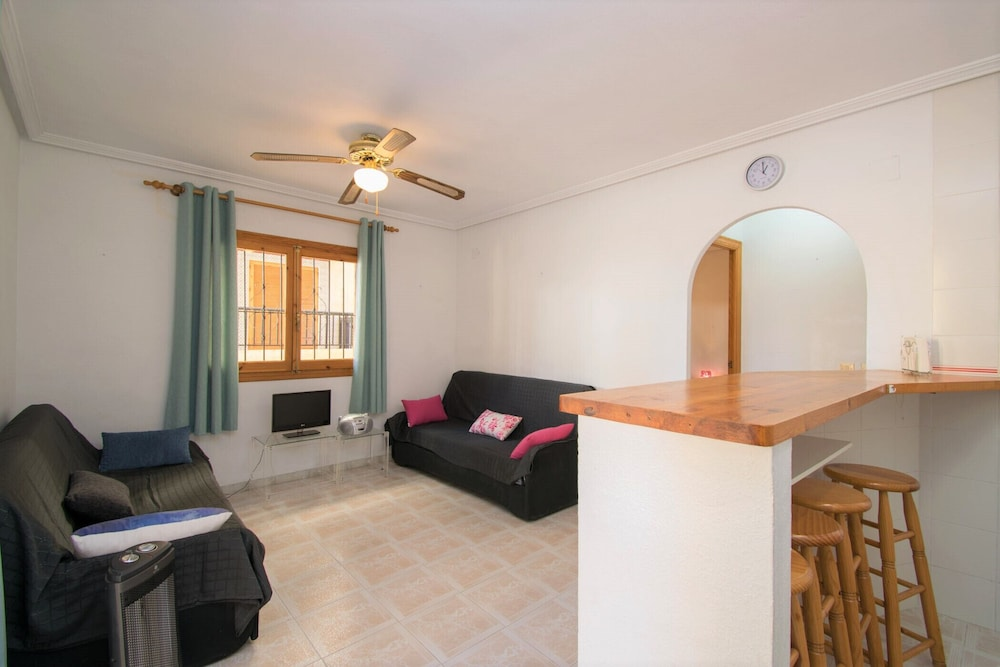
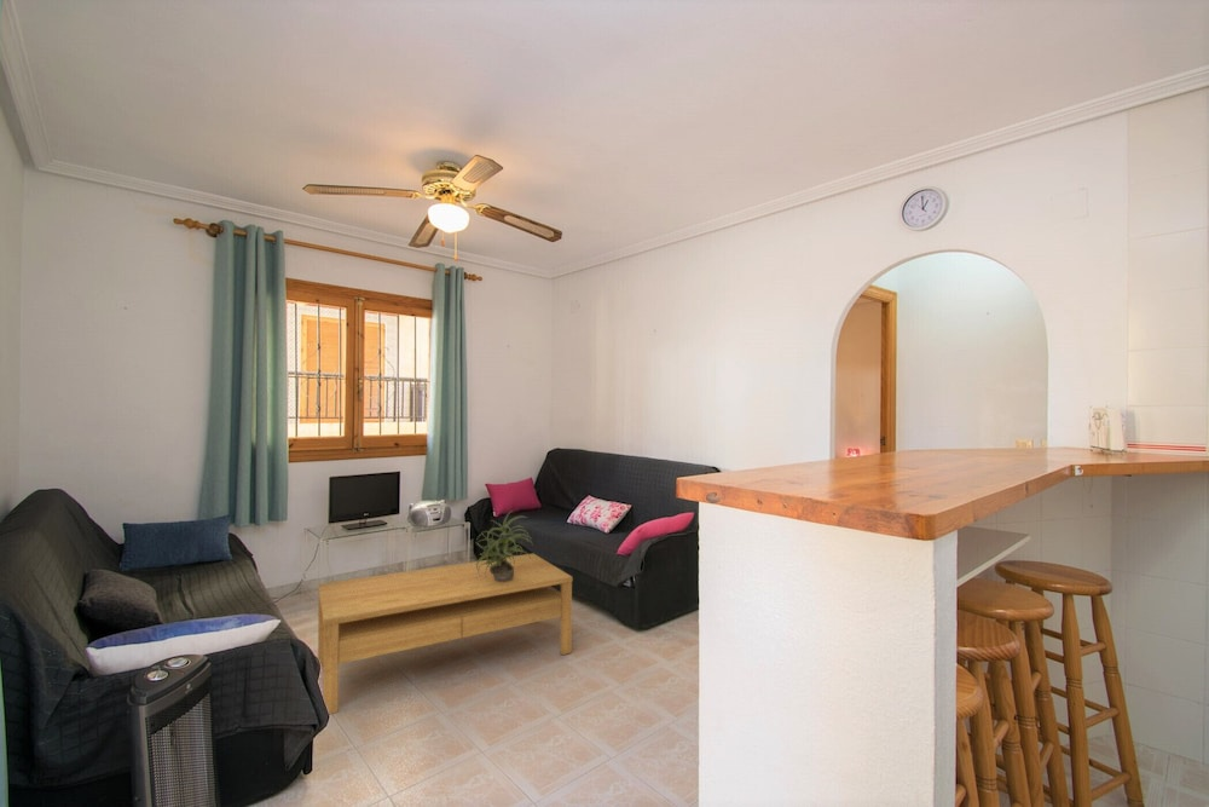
+ potted plant [475,509,534,582]
+ coffee table [317,552,574,715]
